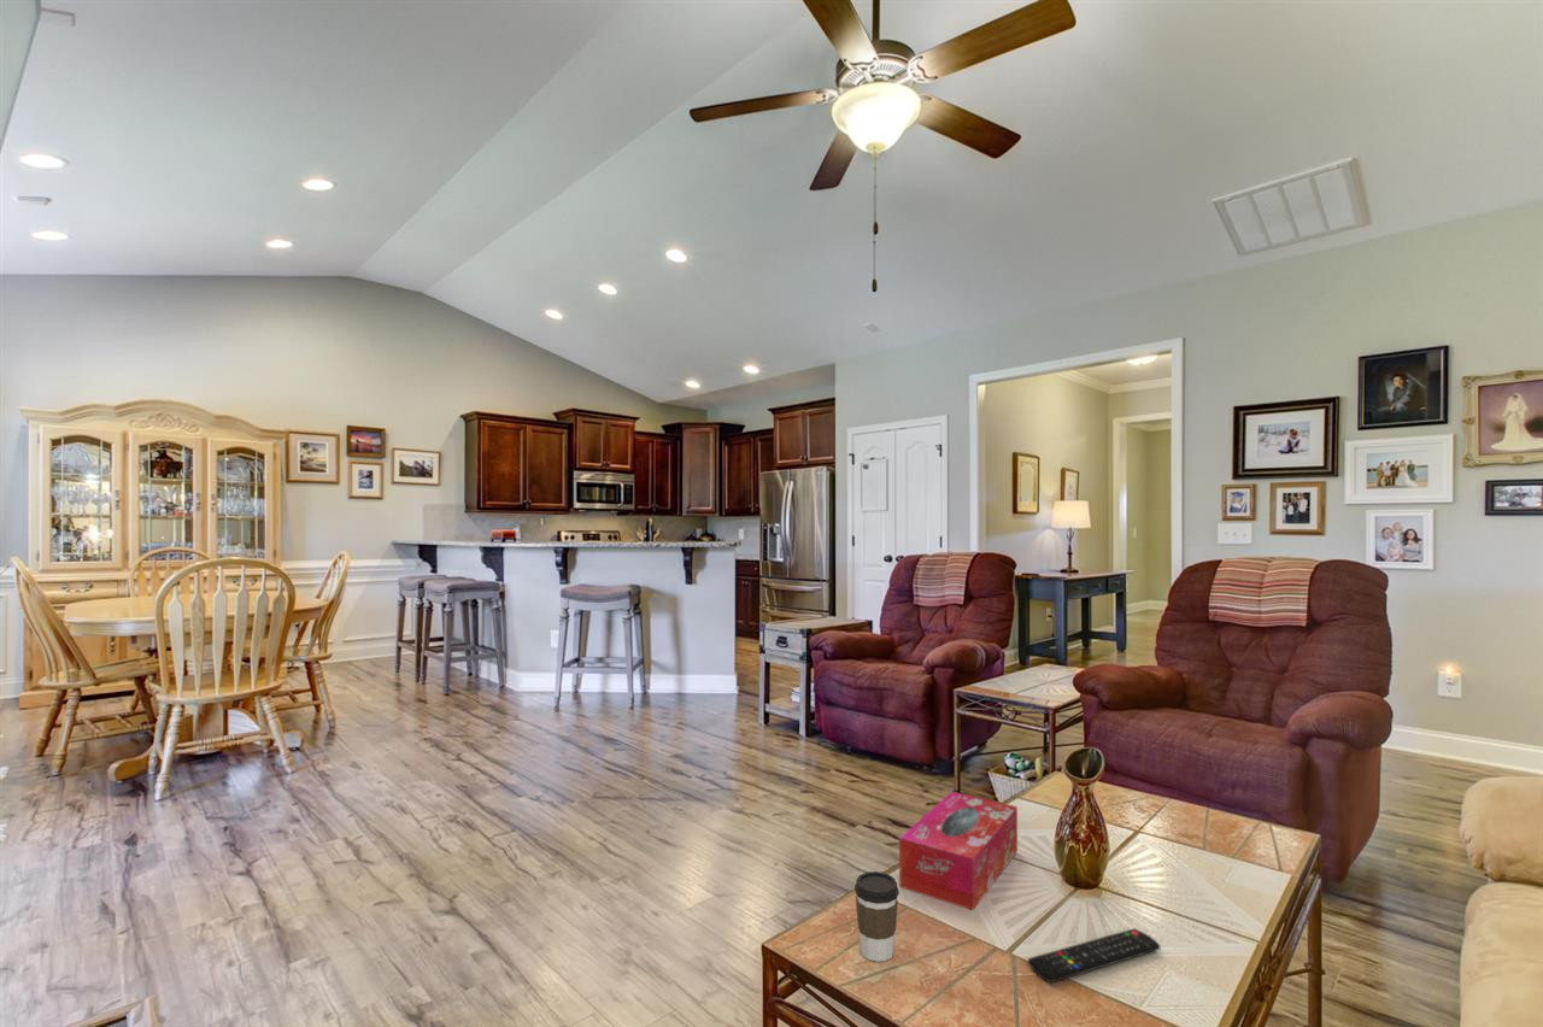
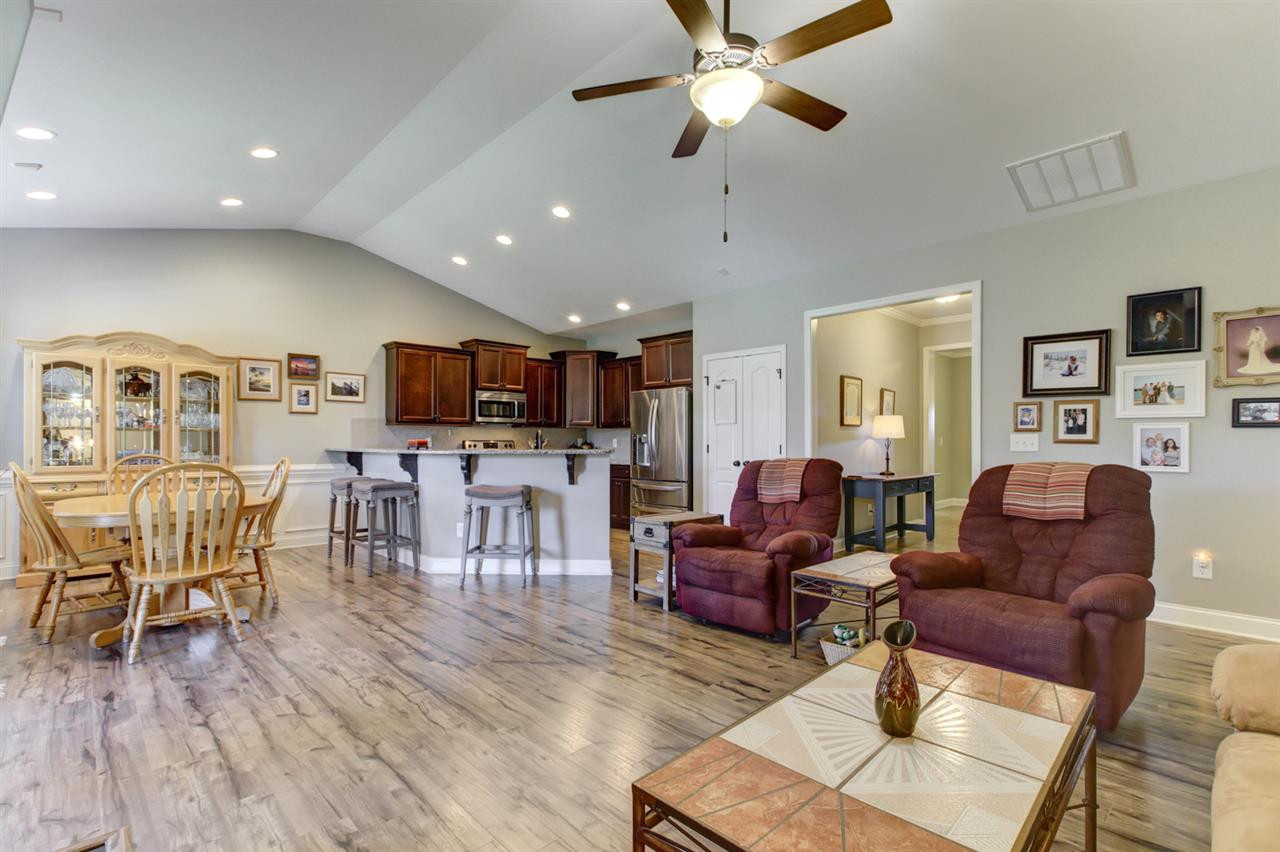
- tissue box [898,791,1019,911]
- remote control [1027,927,1161,984]
- coffee cup [853,870,900,963]
